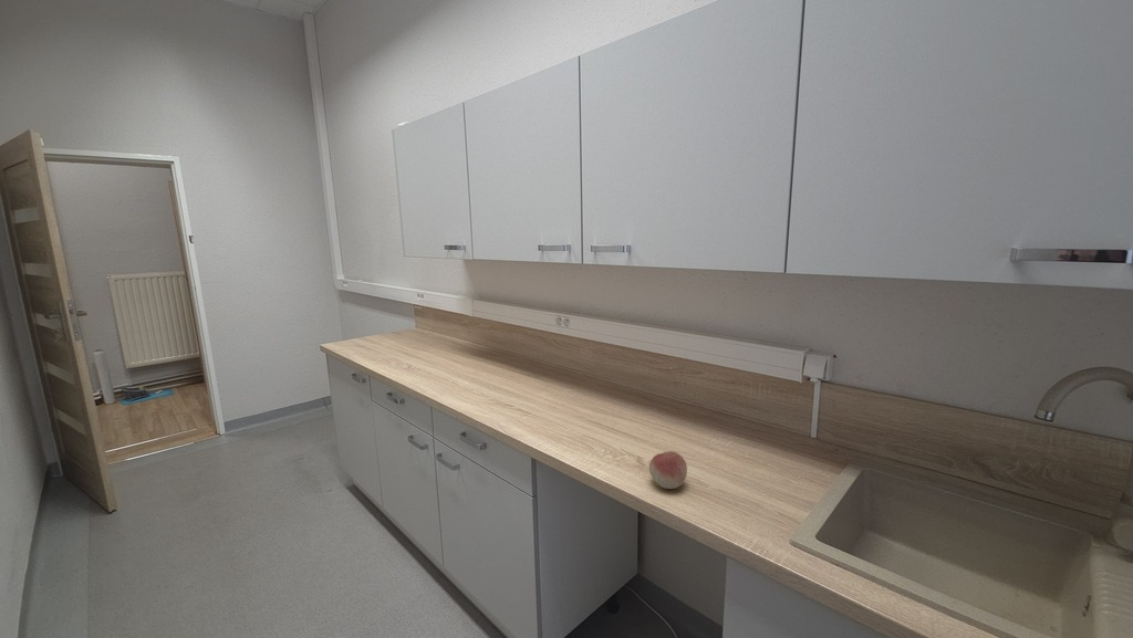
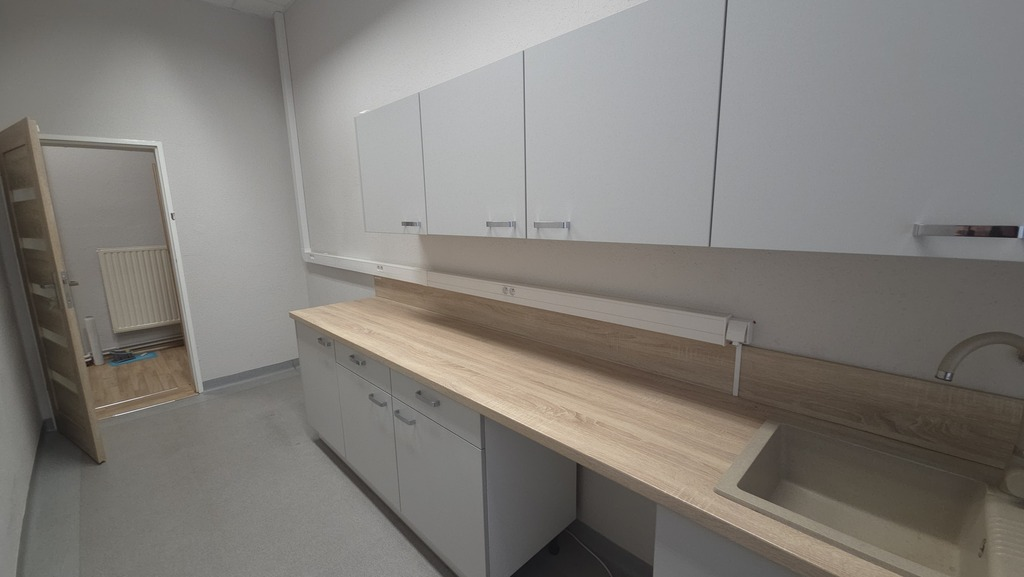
- fruit [648,450,688,490]
